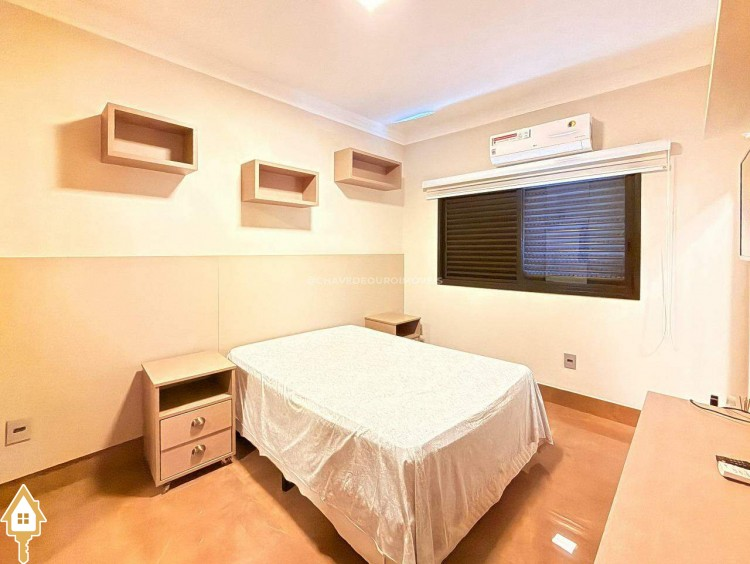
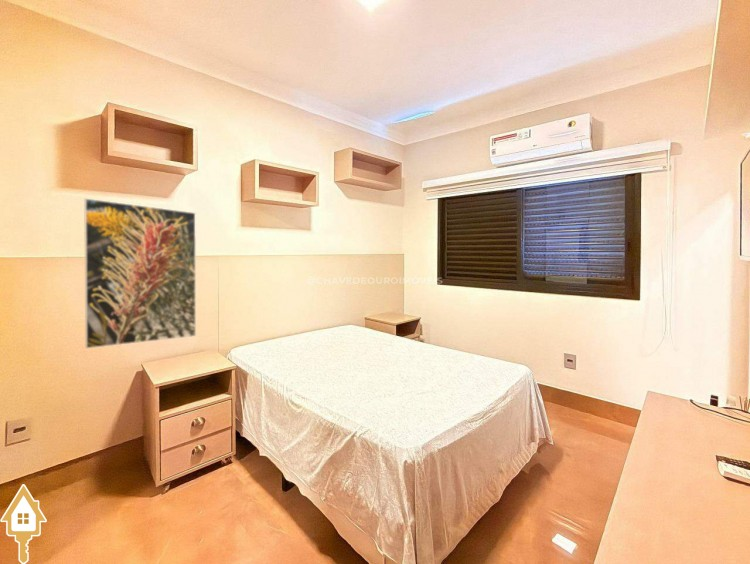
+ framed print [83,197,197,349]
